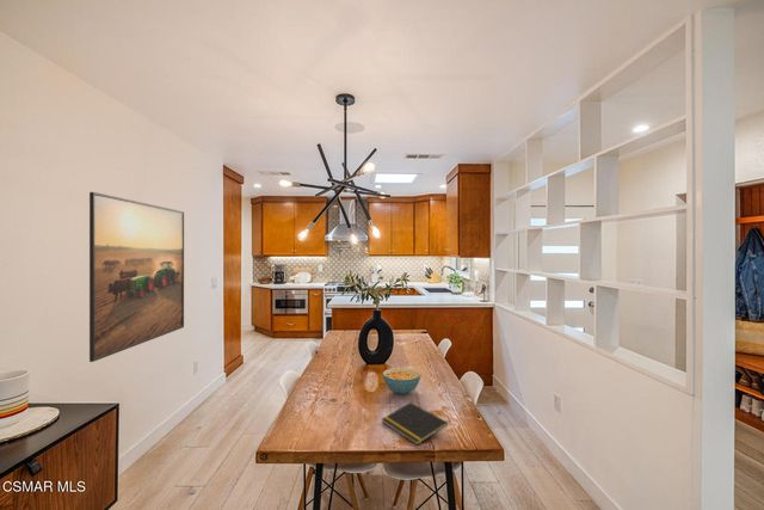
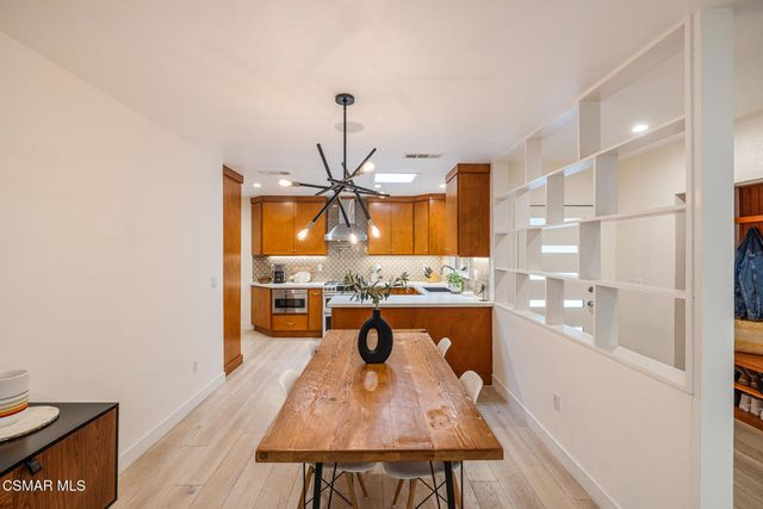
- cereal bowl [382,367,421,395]
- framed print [88,191,185,363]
- notepad [381,401,449,447]
